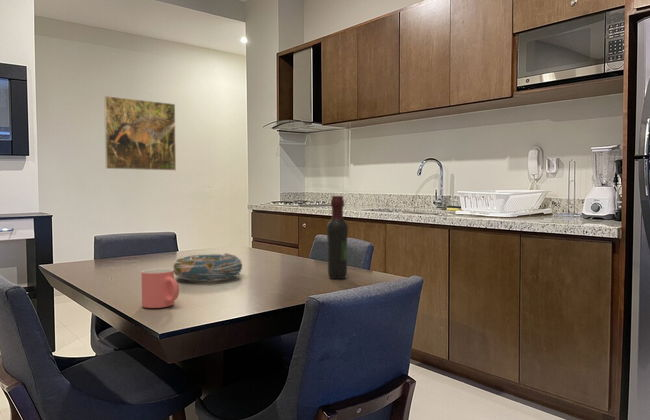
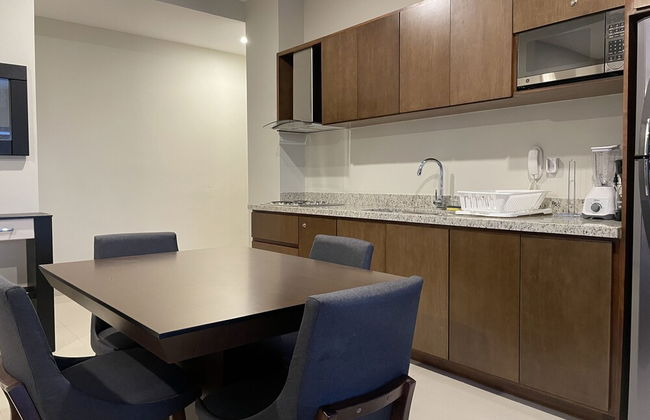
- wine bottle [326,195,349,280]
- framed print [103,95,177,172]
- mug [140,267,180,309]
- decorative bowl [172,252,244,283]
